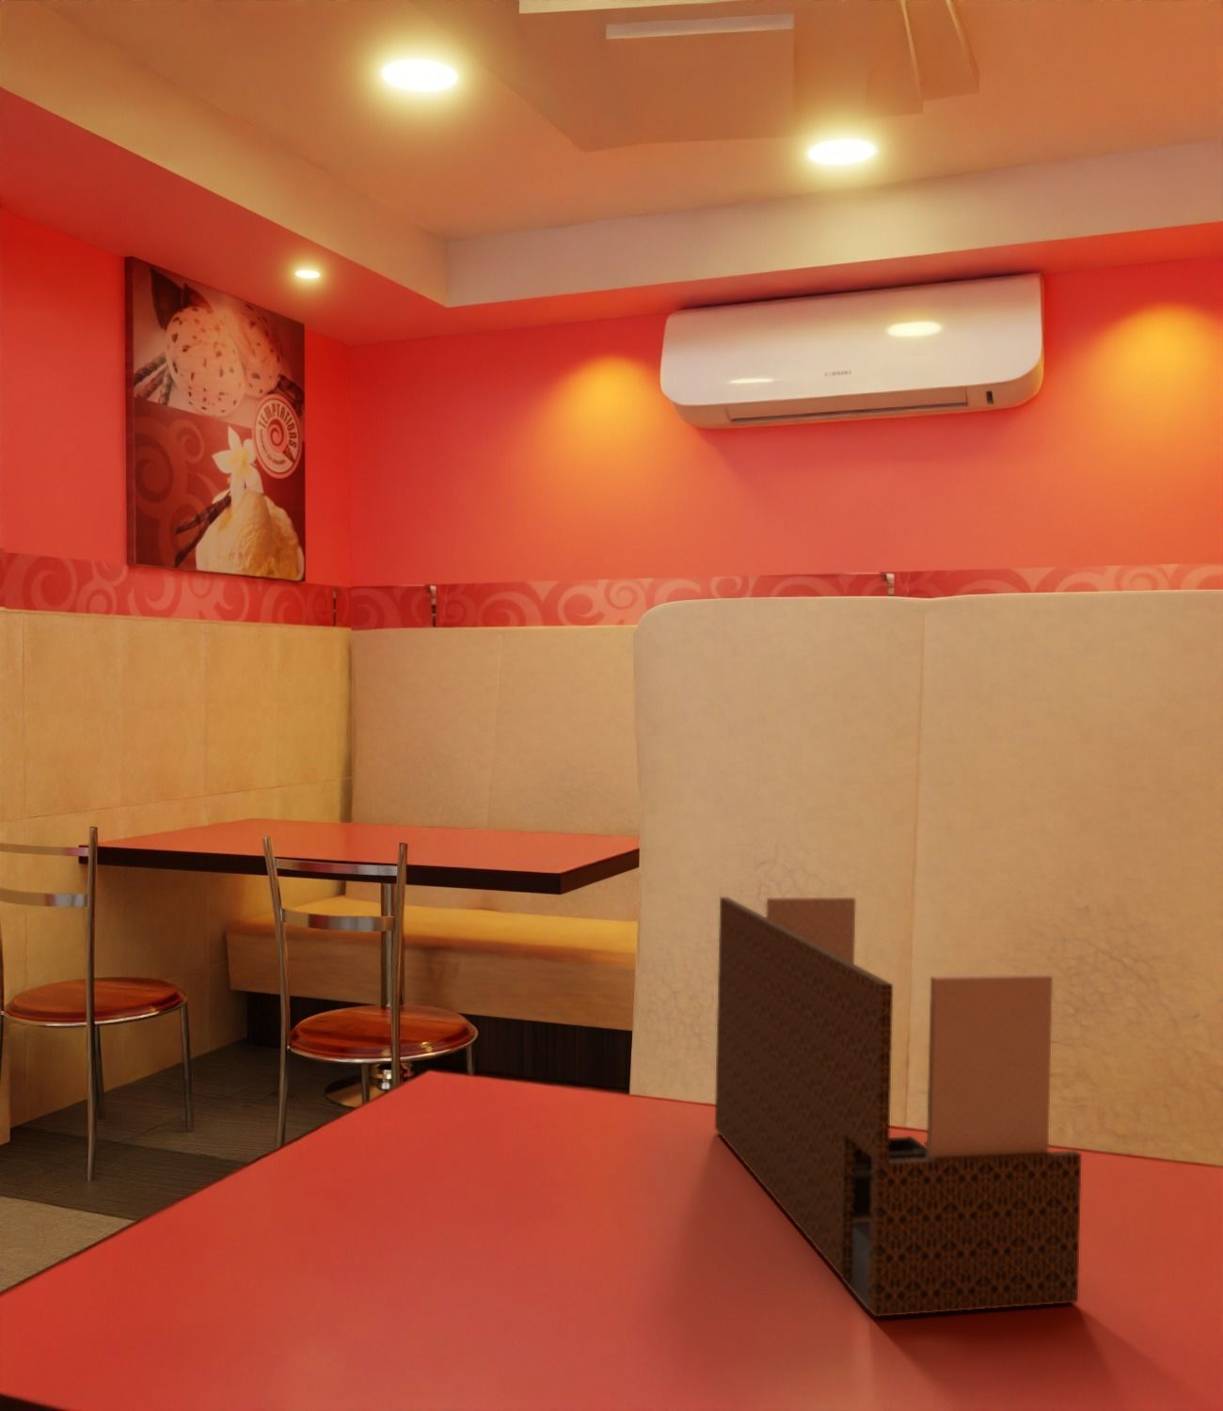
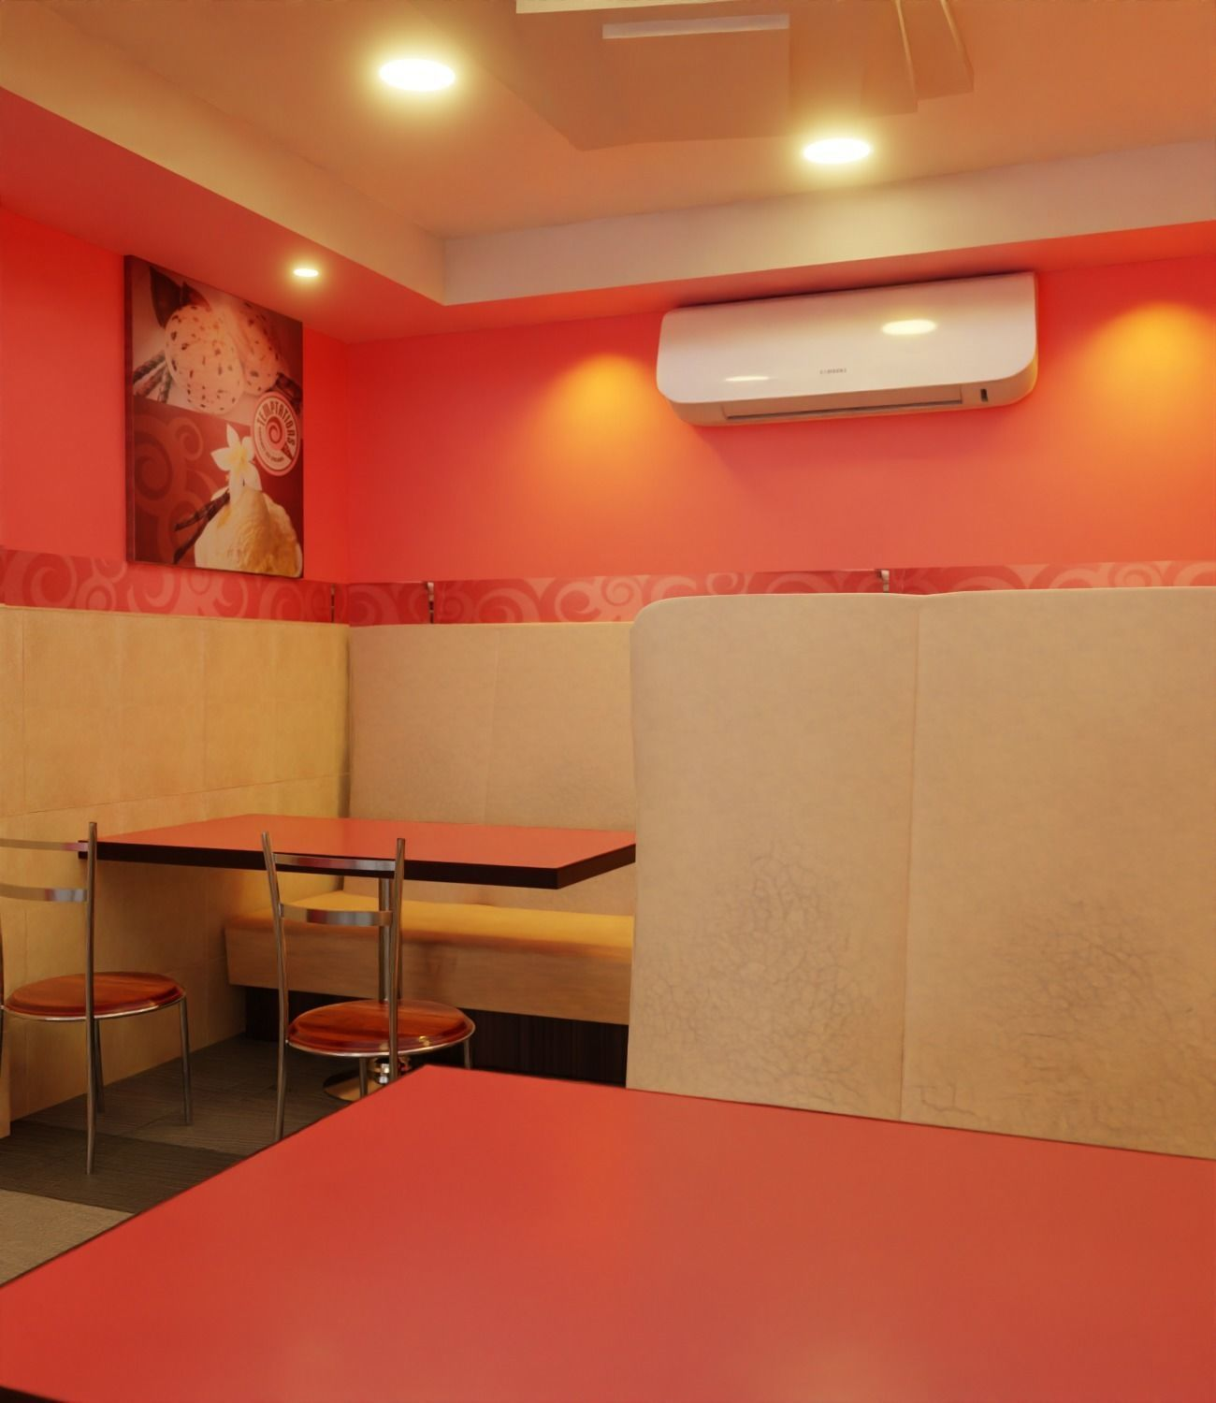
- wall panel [714,896,1081,1317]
